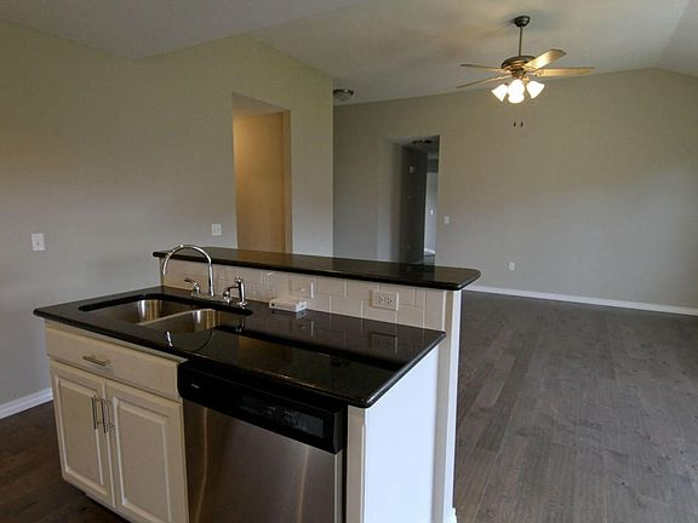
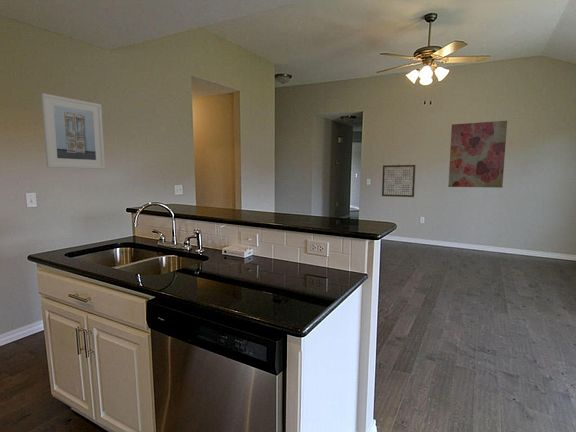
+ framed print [40,92,106,170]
+ wall art [381,163,416,198]
+ wall art [447,120,508,189]
